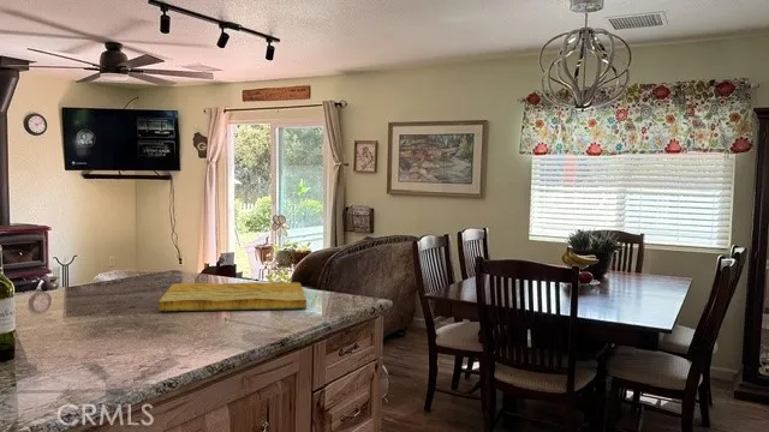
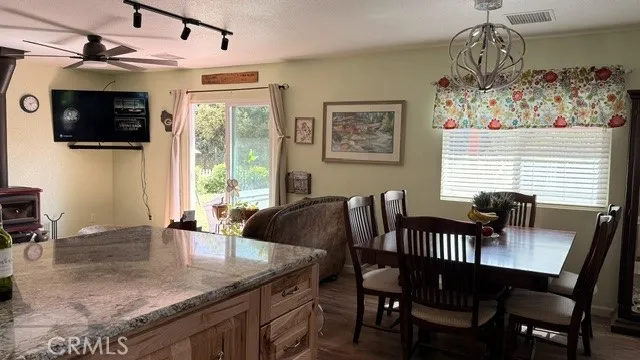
- cutting board [157,281,308,312]
